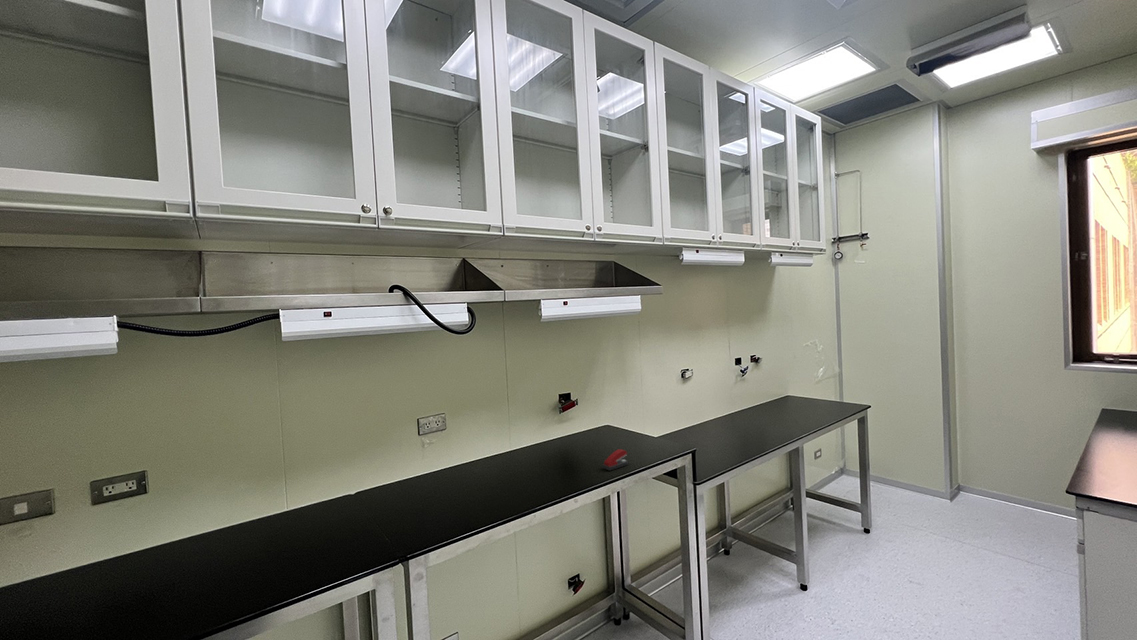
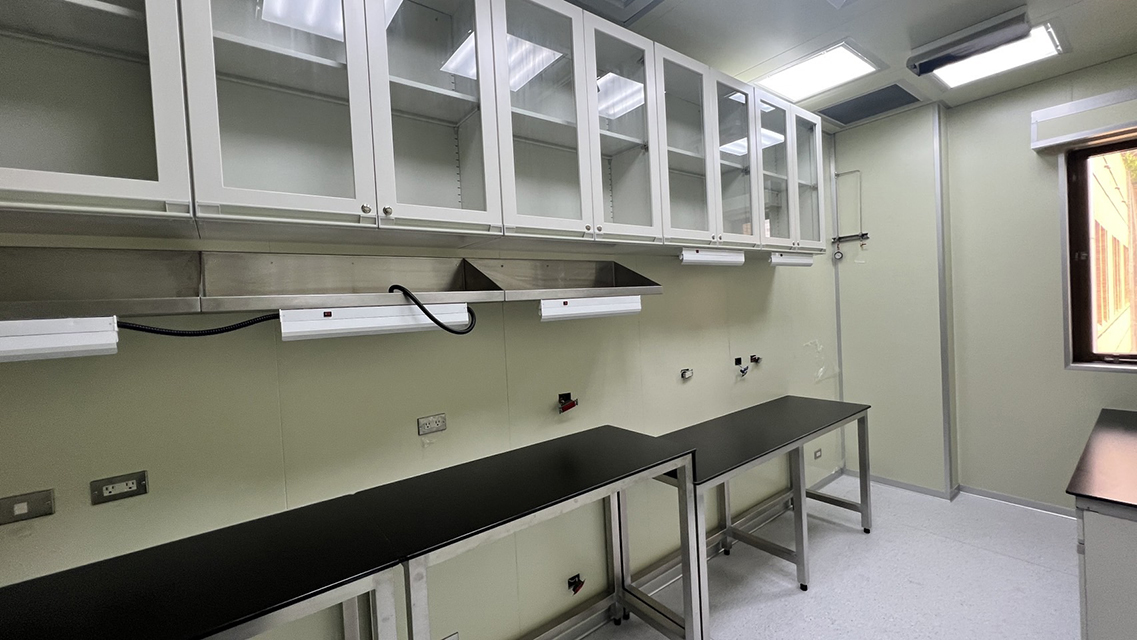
- stapler [601,448,629,472]
